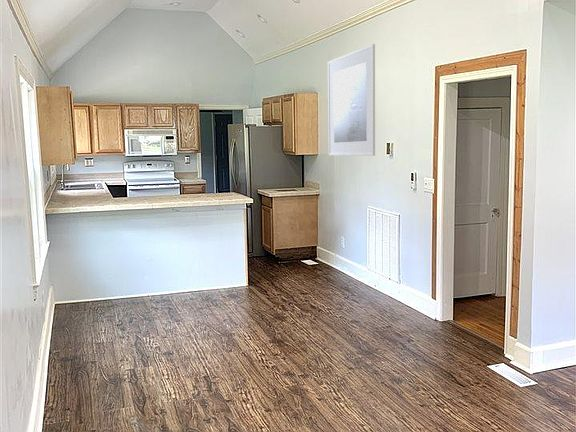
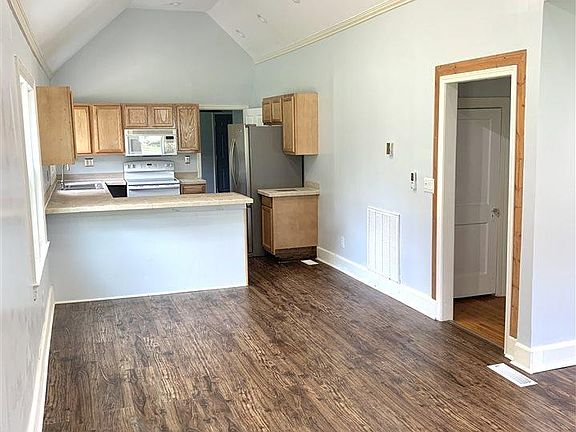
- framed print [327,43,376,157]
